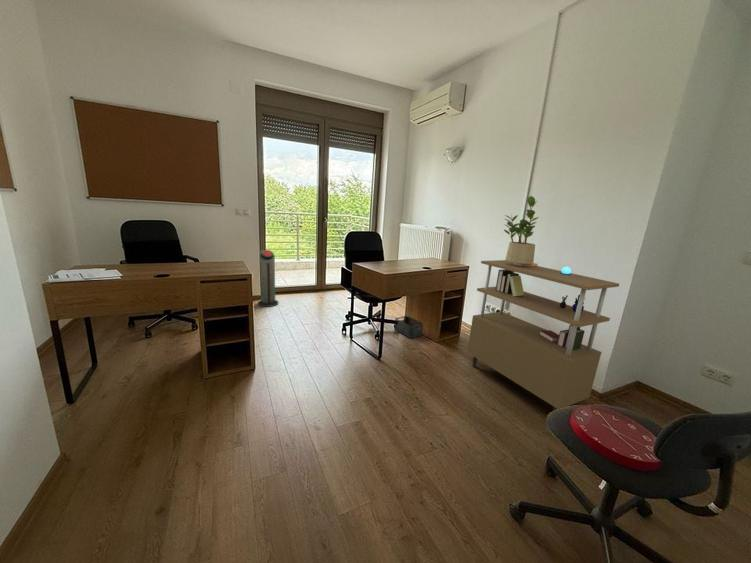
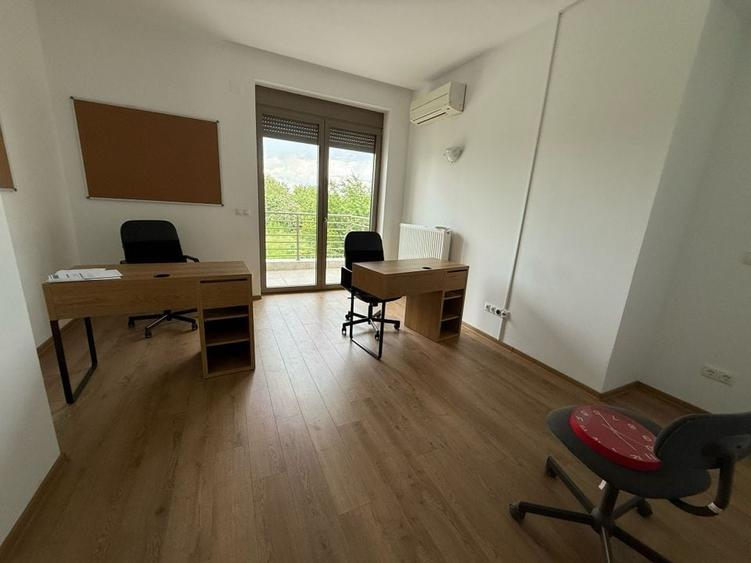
- air purifier [257,249,279,308]
- storage bin [394,315,425,339]
- shelving unit [466,259,620,412]
- potted plant [503,195,540,264]
